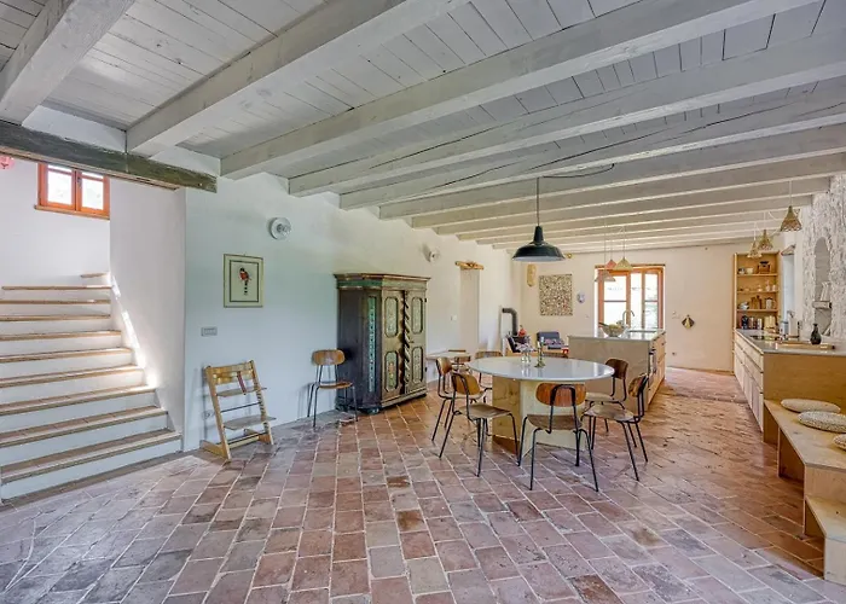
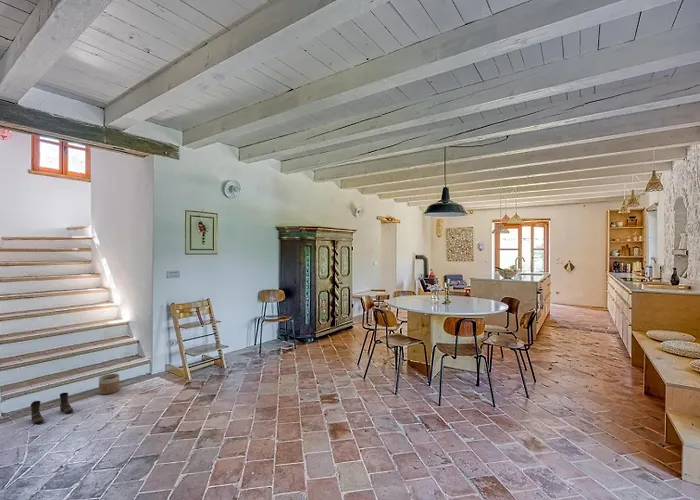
+ boots [29,392,74,424]
+ planter [98,373,120,395]
